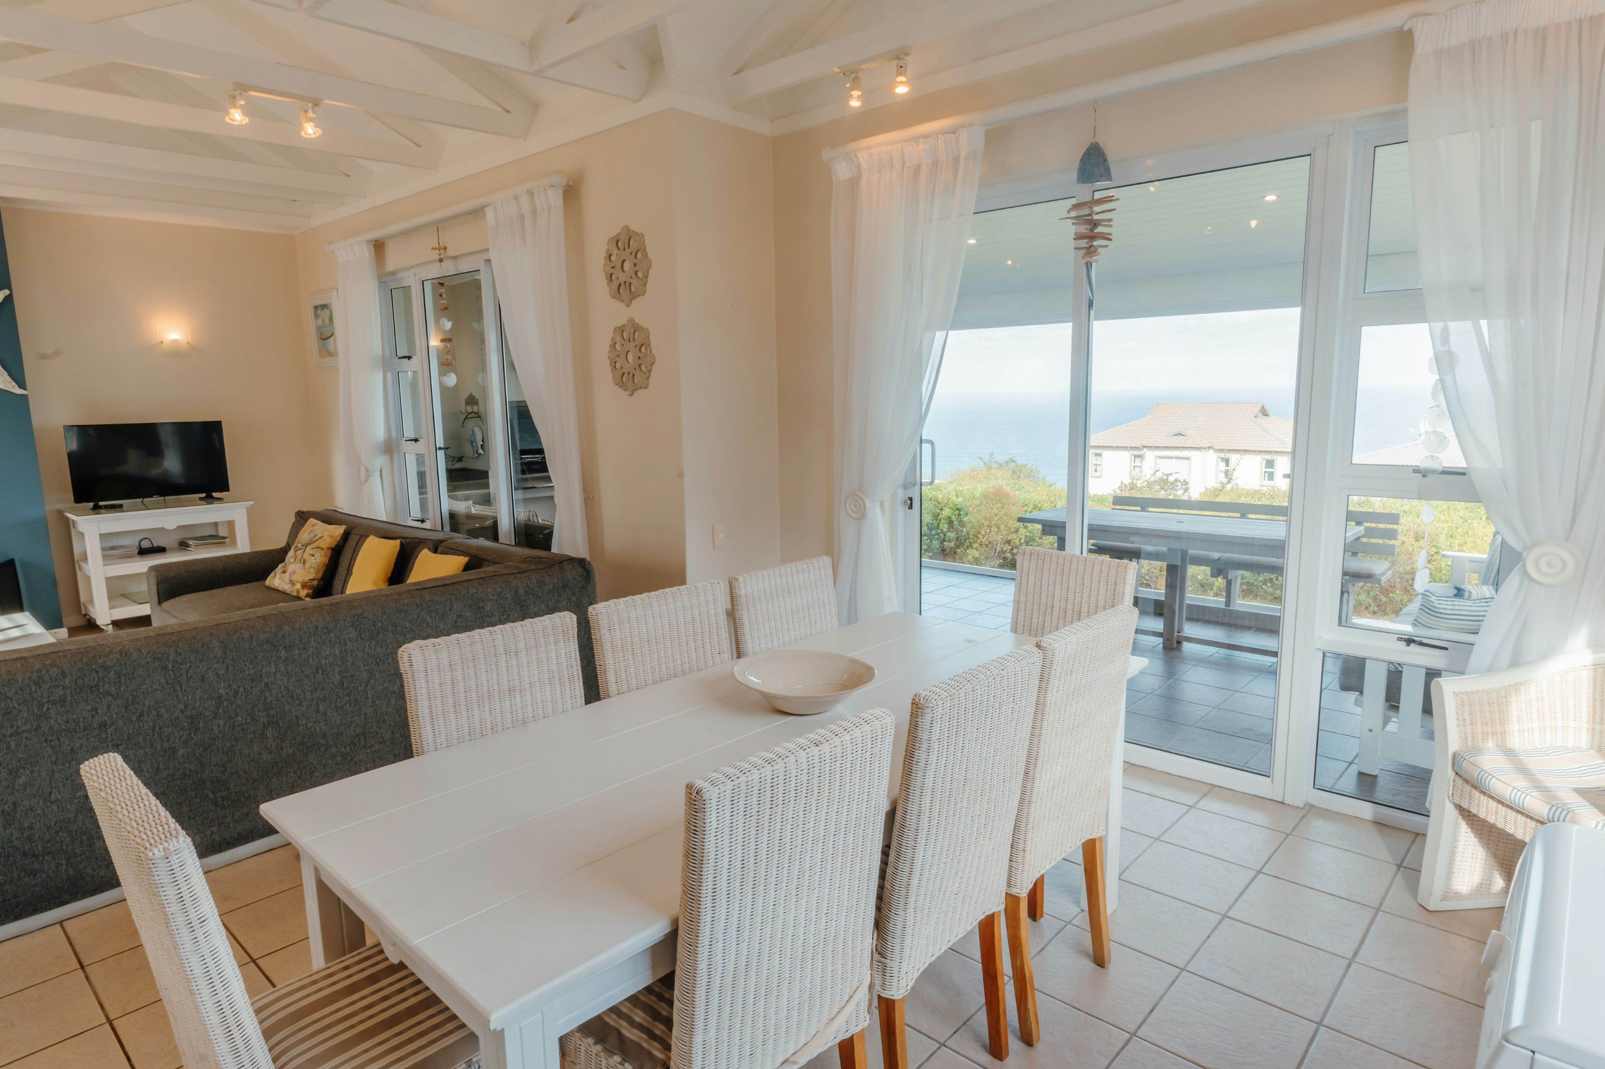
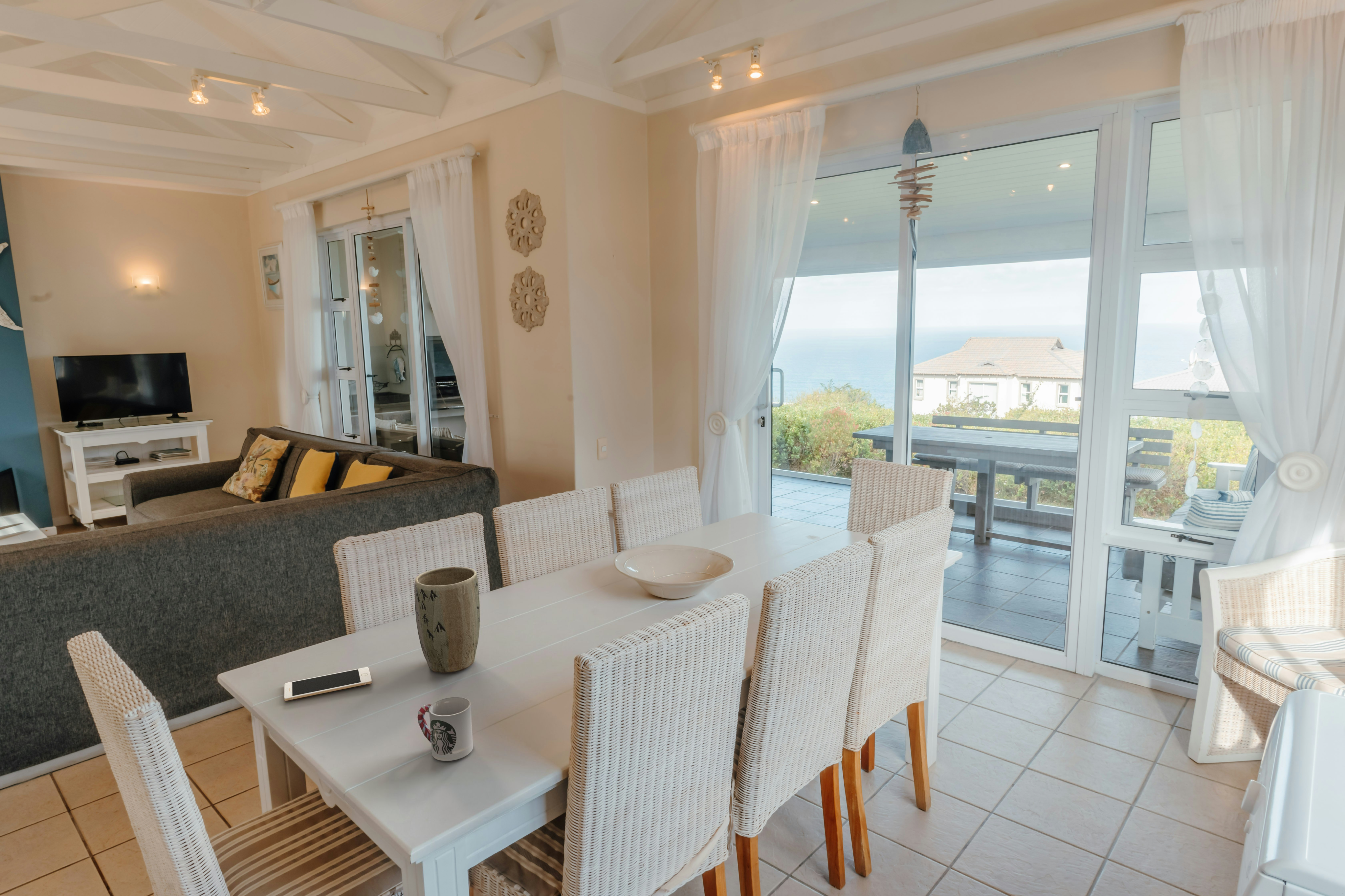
+ cup [417,696,474,761]
+ plant pot [414,566,480,673]
+ cell phone [284,667,372,701]
